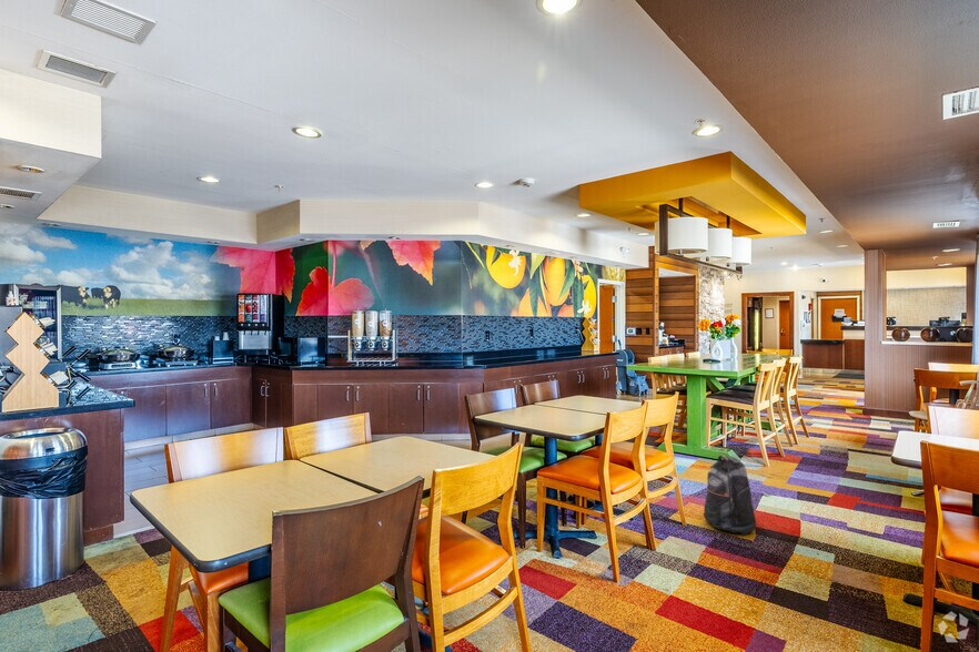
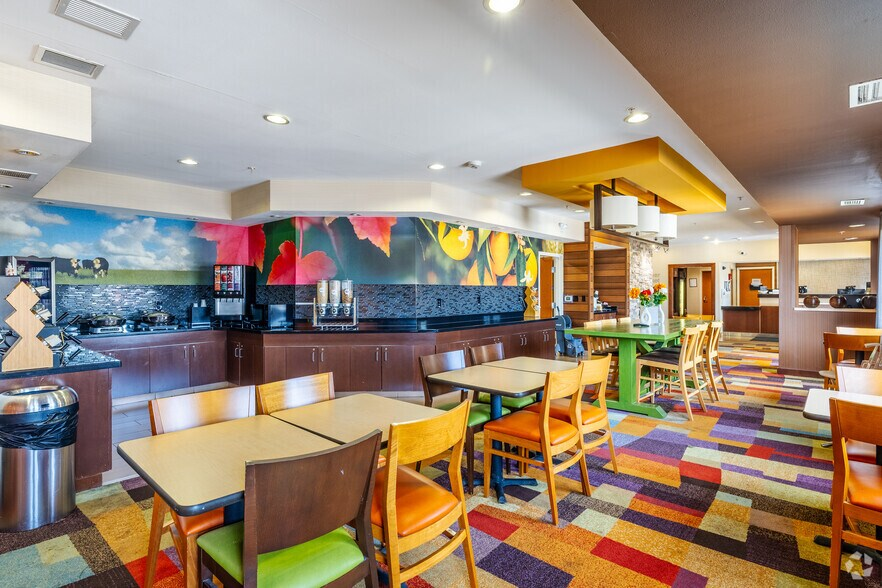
- backpack [703,454,757,536]
